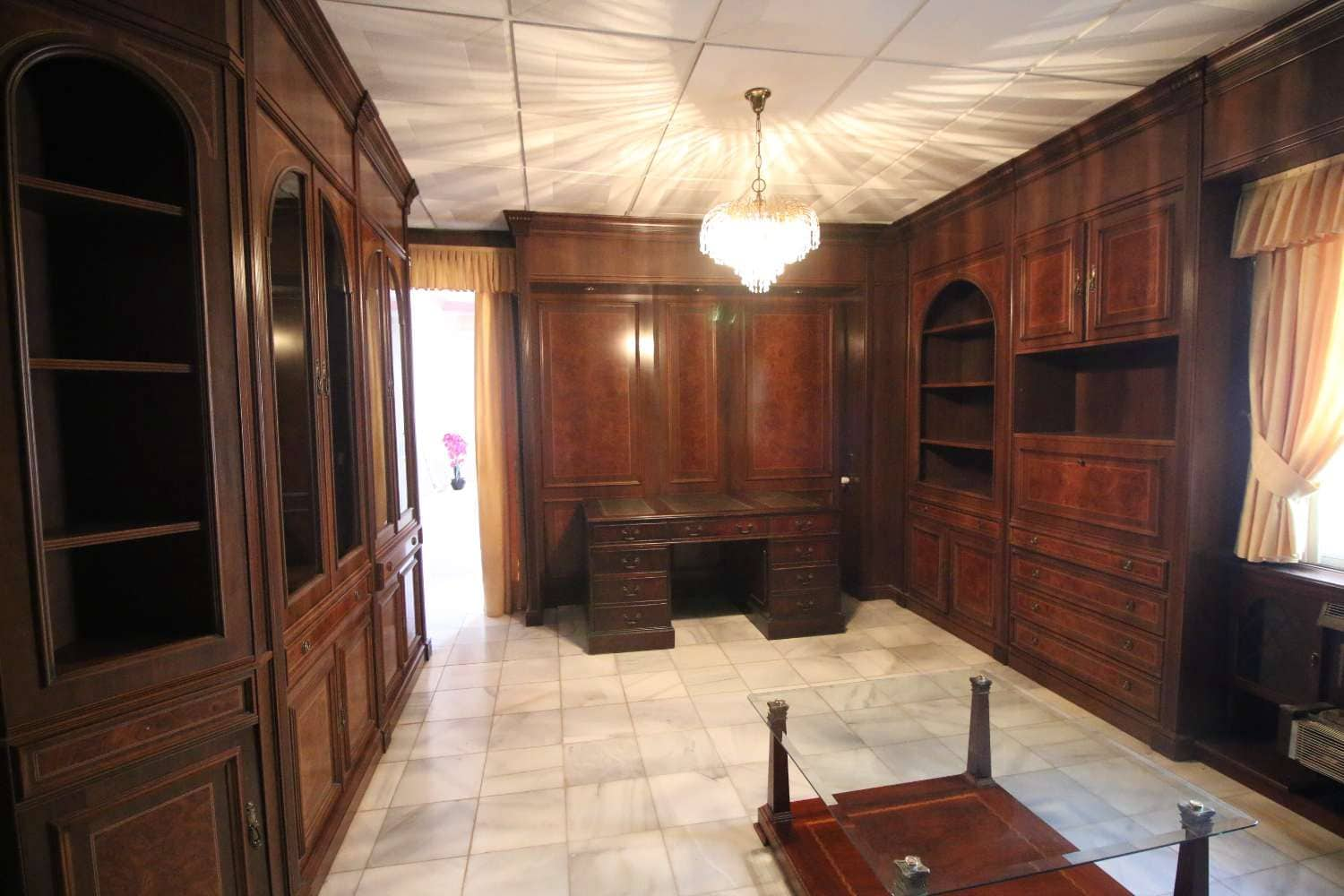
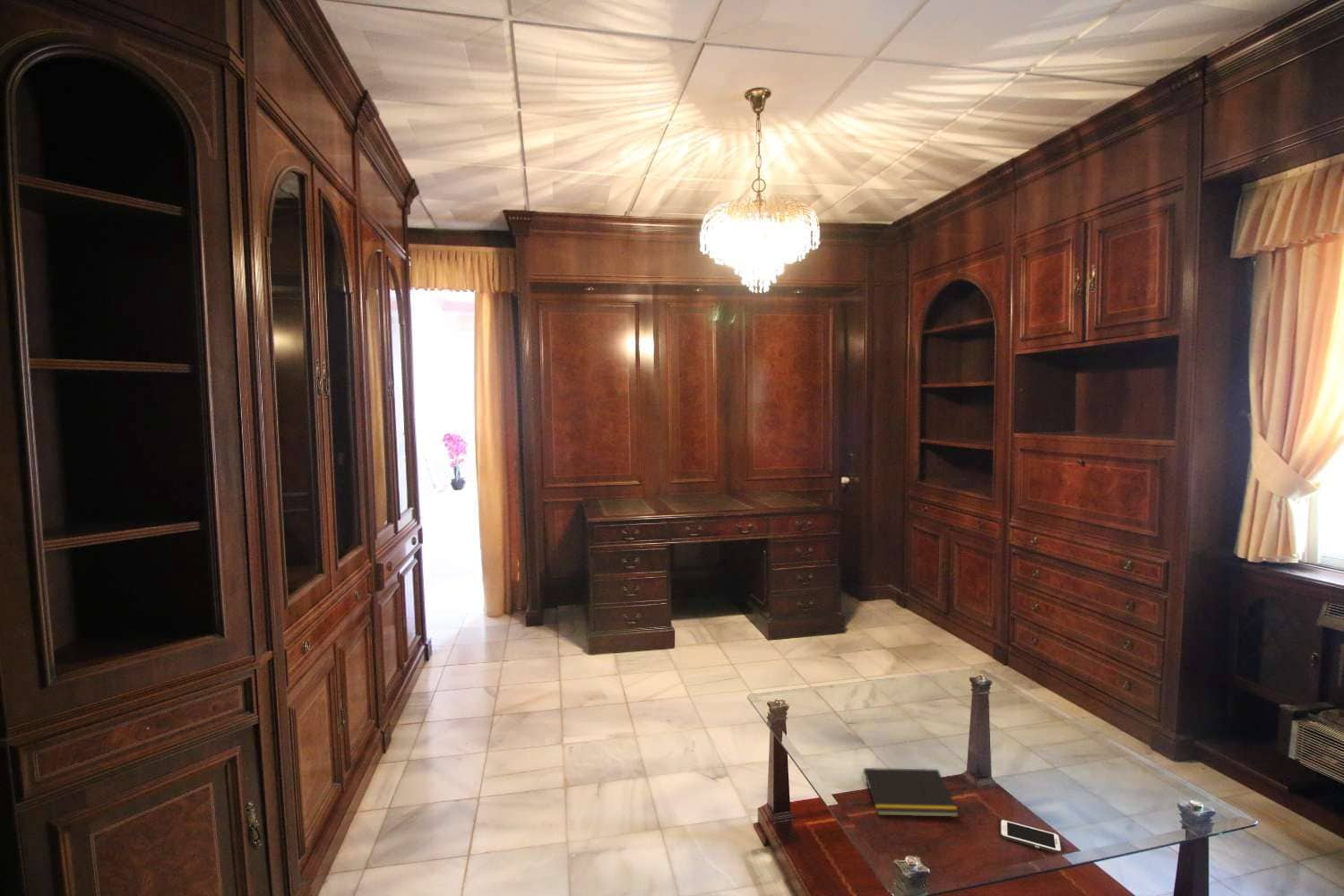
+ notepad [861,767,960,818]
+ cell phone [999,818,1063,855]
